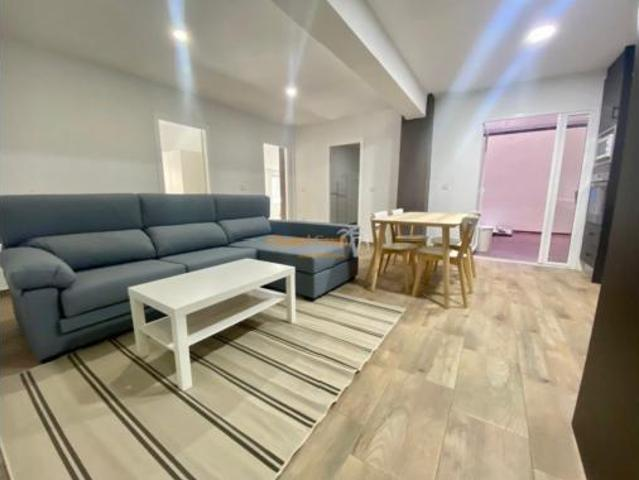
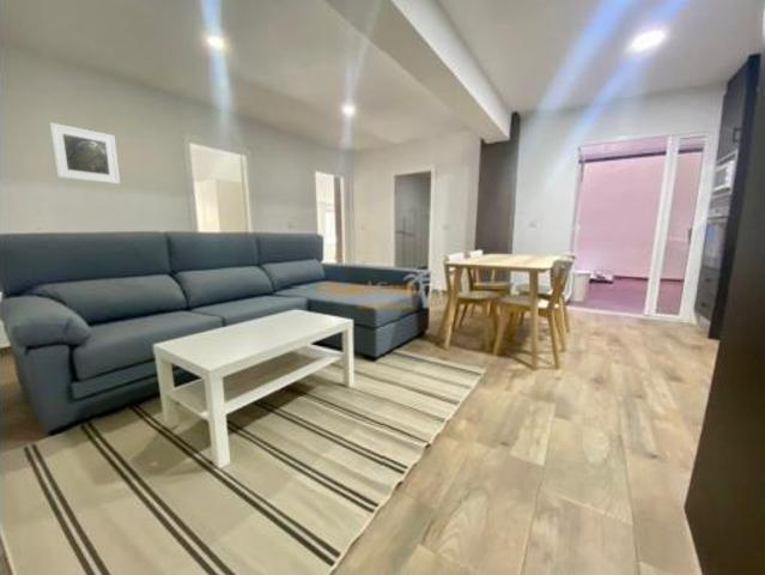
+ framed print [48,121,121,184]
